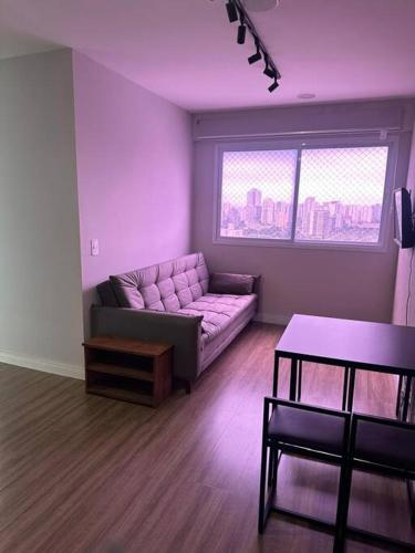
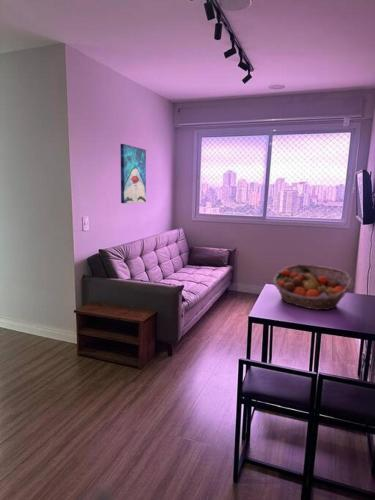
+ fruit basket [272,264,354,311]
+ wall art [119,143,147,204]
